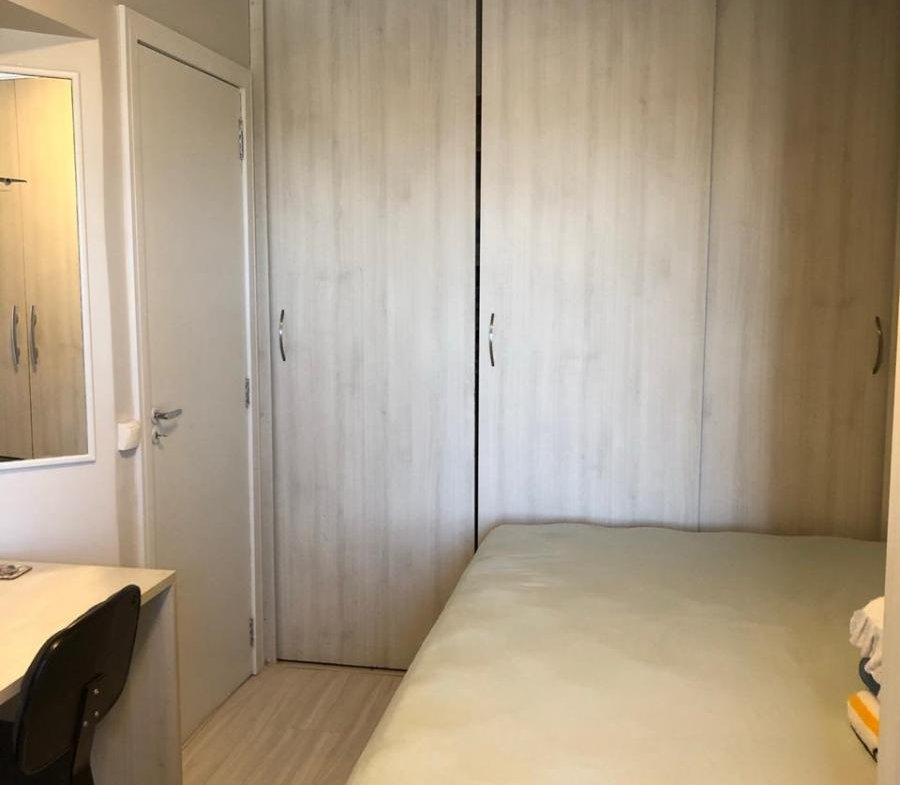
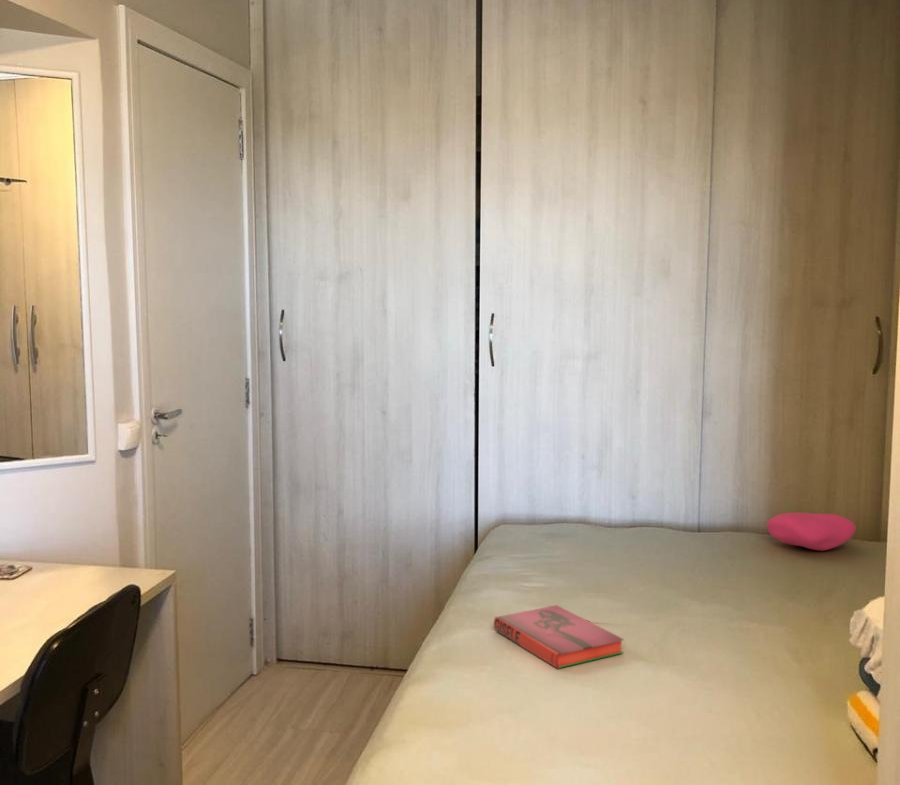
+ hardback book [493,604,625,670]
+ cushion [766,512,857,552]
